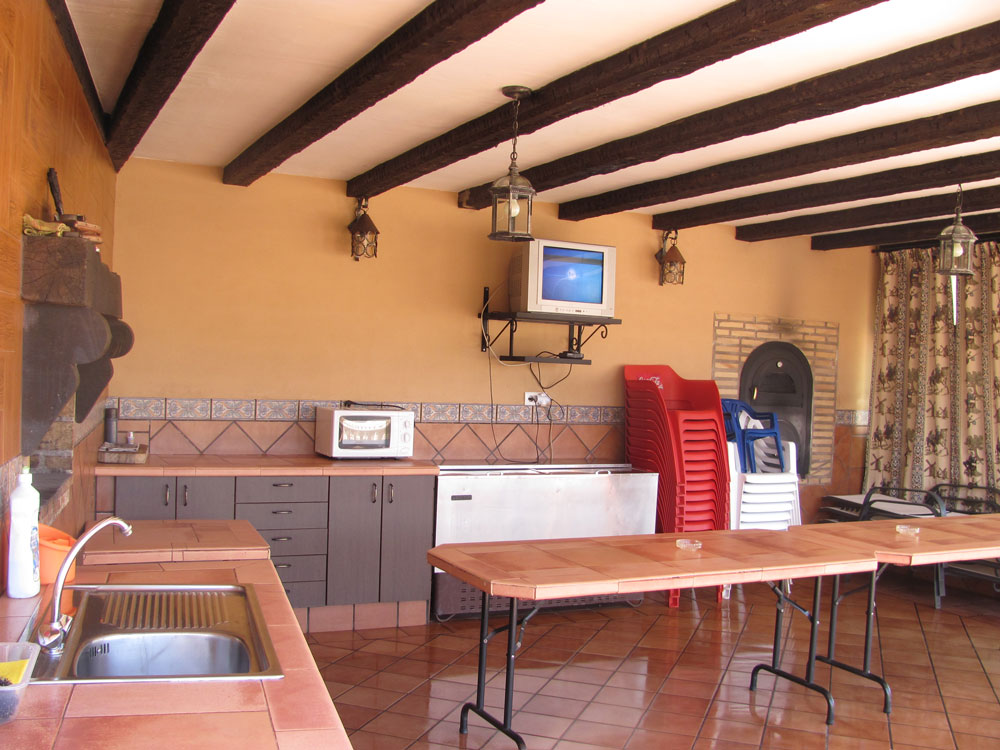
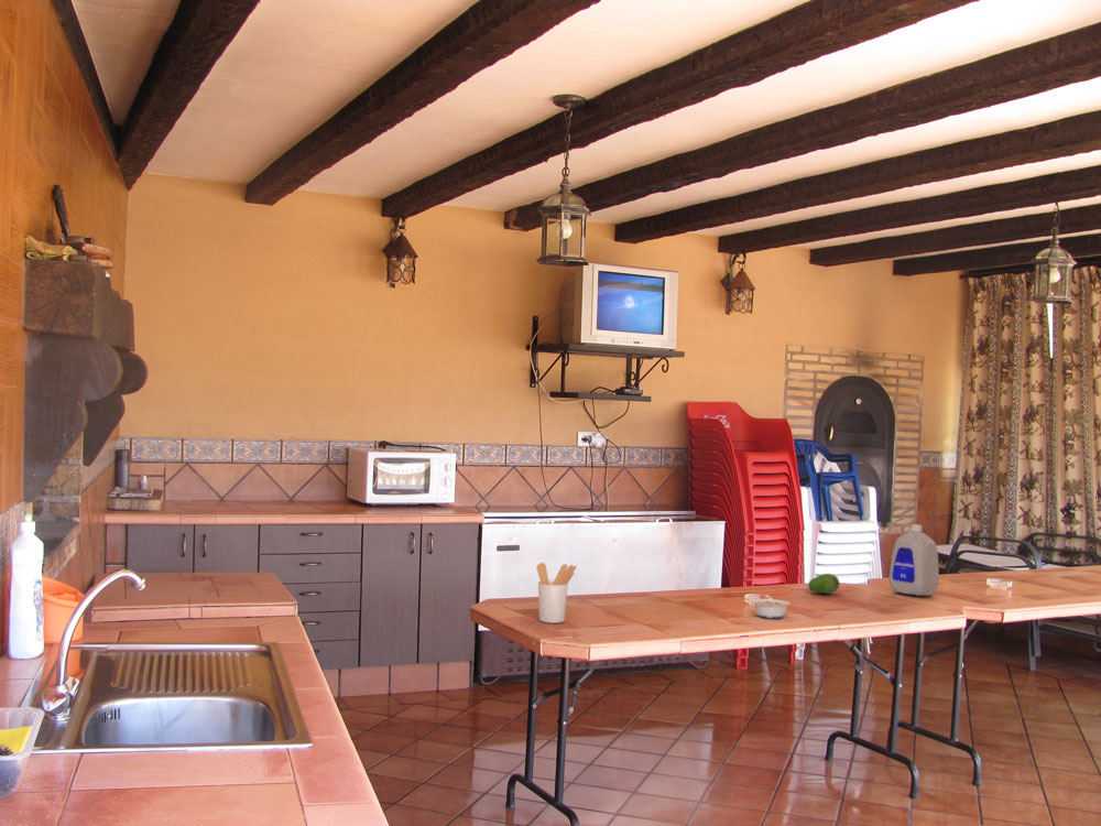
+ legume [743,597,791,619]
+ utensil holder [535,562,578,624]
+ bottle [887,523,940,597]
+ fruit [807,573,841,595]
